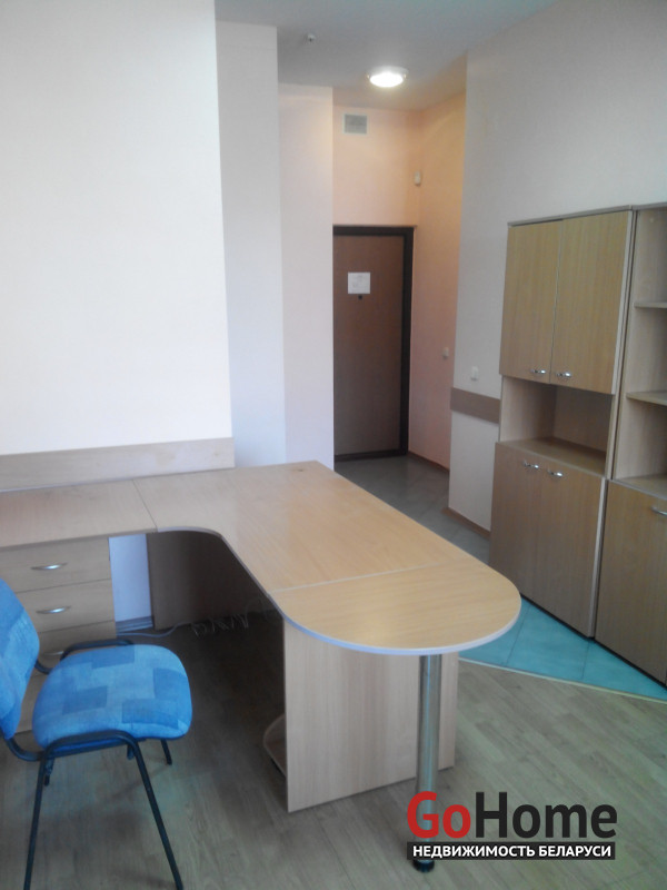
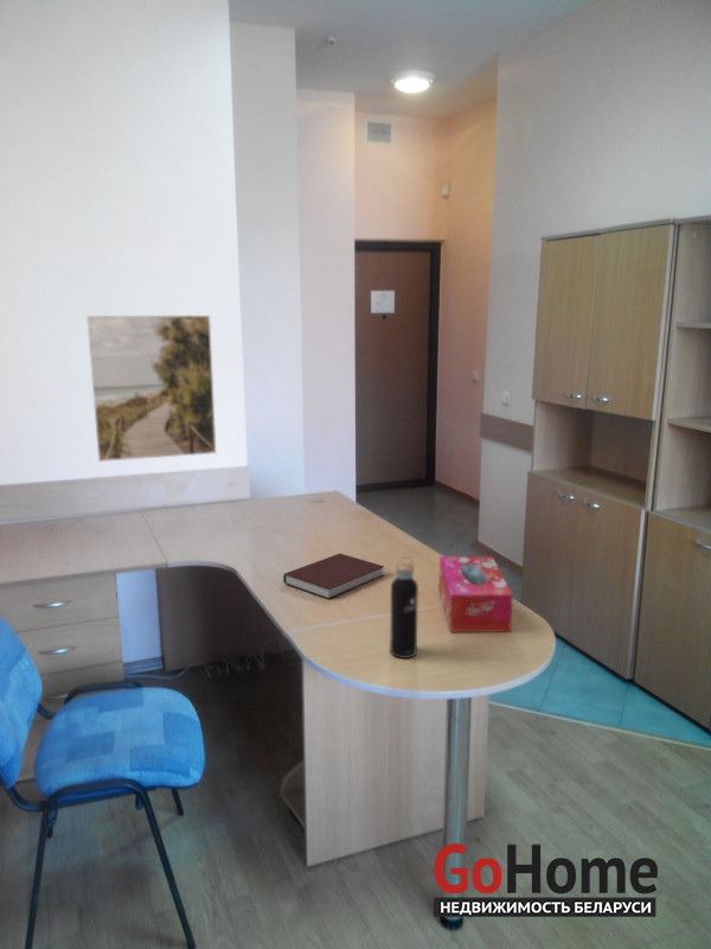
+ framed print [85,314,218,463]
+ notebook [282,553,385,600]
+ water bottle [389,555,419,660]
+ tissue box [437,555,514,633]
